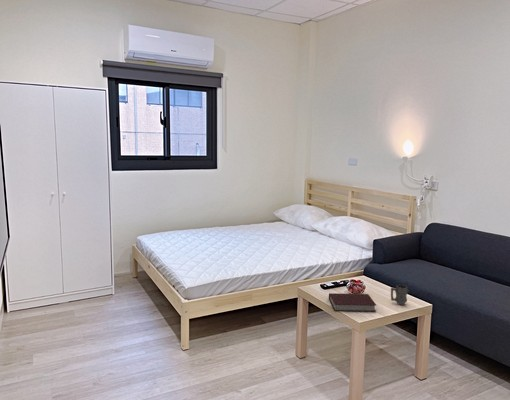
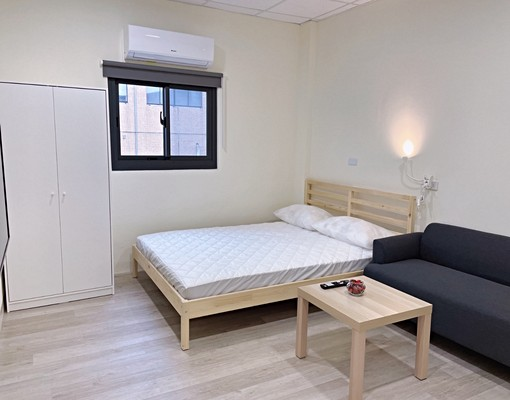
- book [328,292,377,313]
- mug [390,284,409,306]
